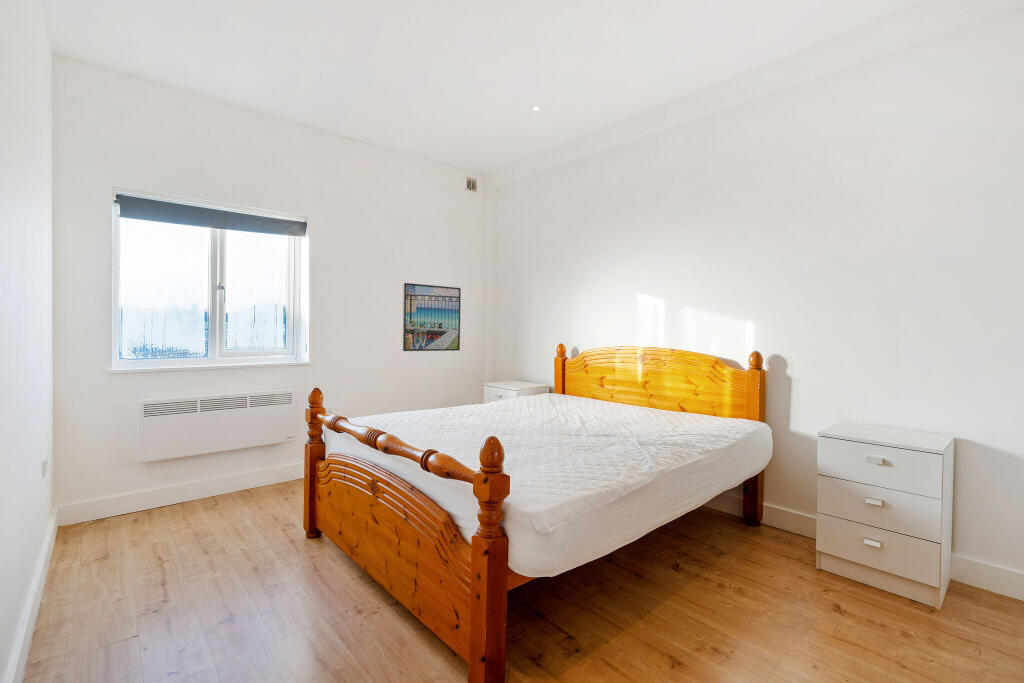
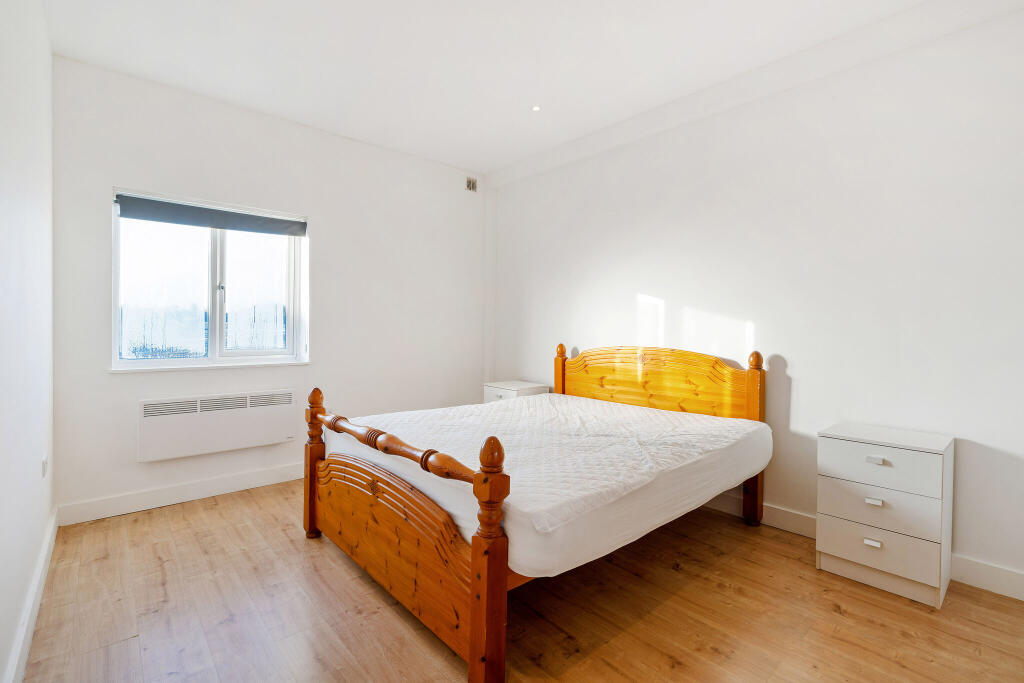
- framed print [402,282,462,352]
